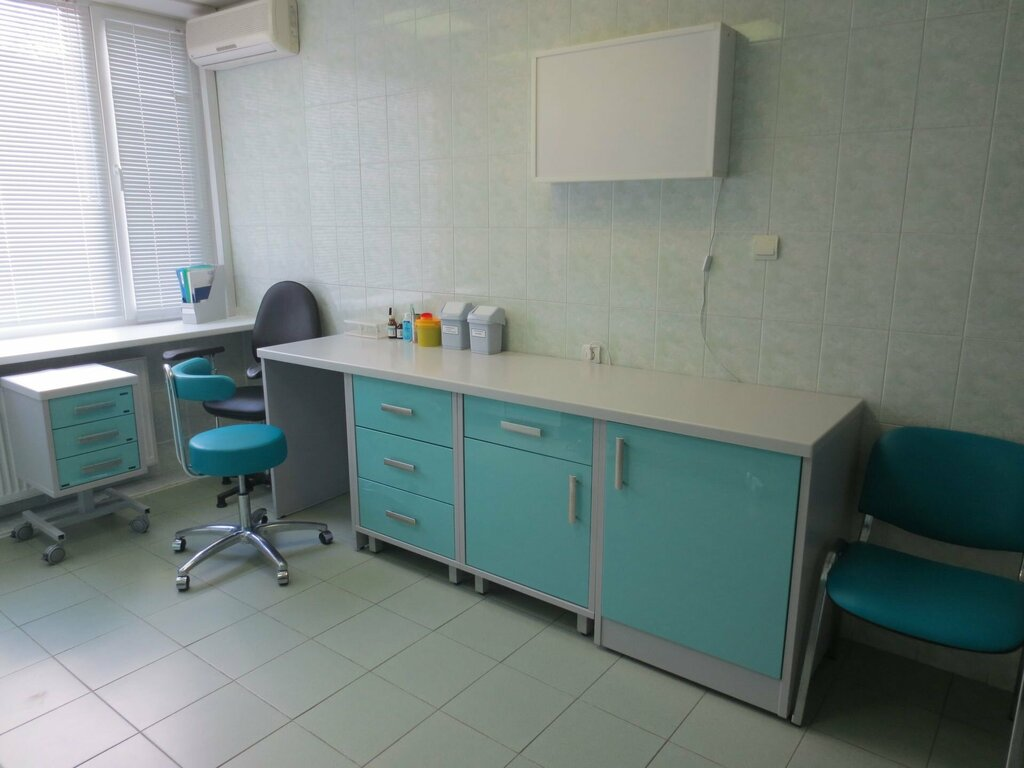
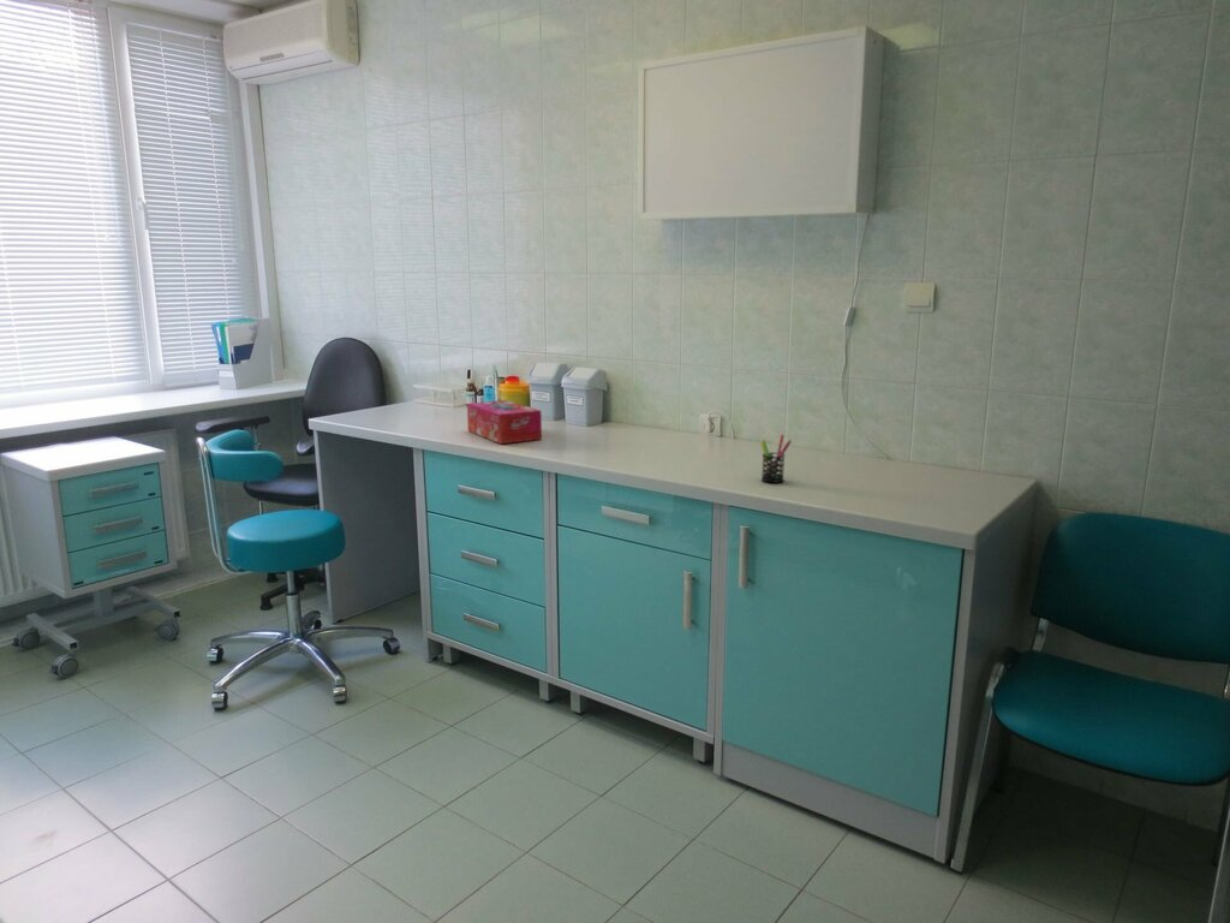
+ pen holder [759,434,793,484]
+ tissue box [466,399,543,445]
